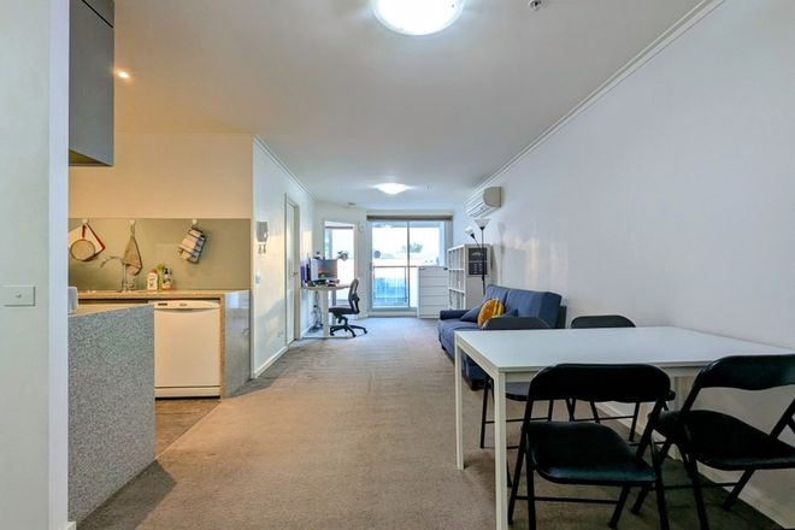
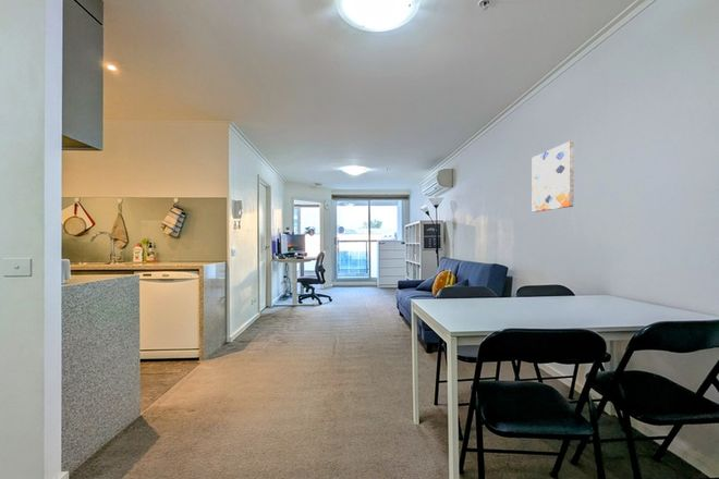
+ wall art [532,140,574,213]
